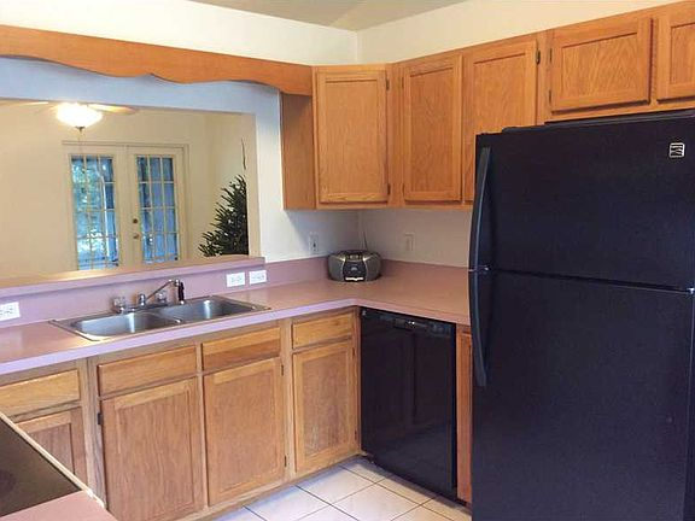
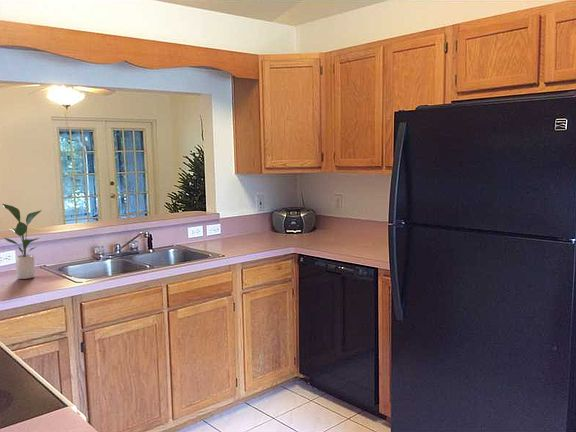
+ potted plant [2,203,43,280]
